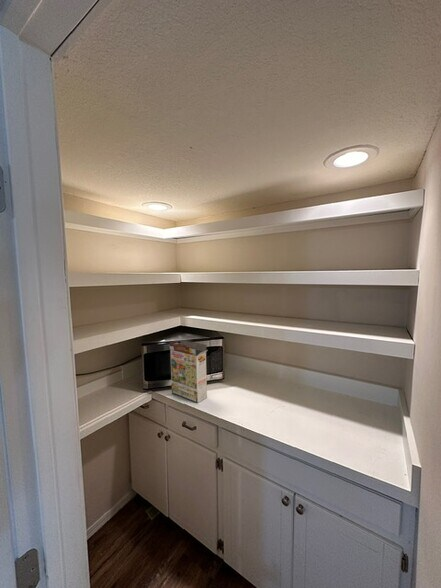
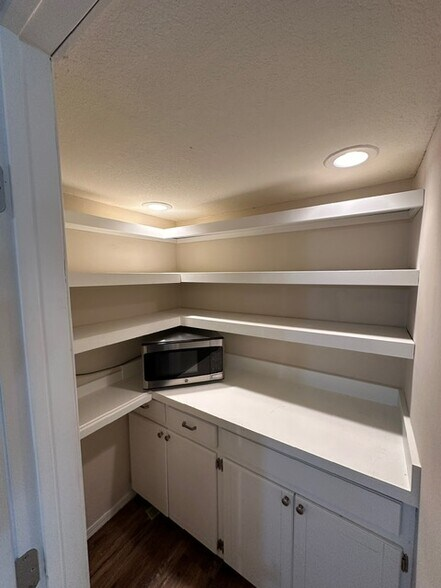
- cereal box [168,339,208,404]
